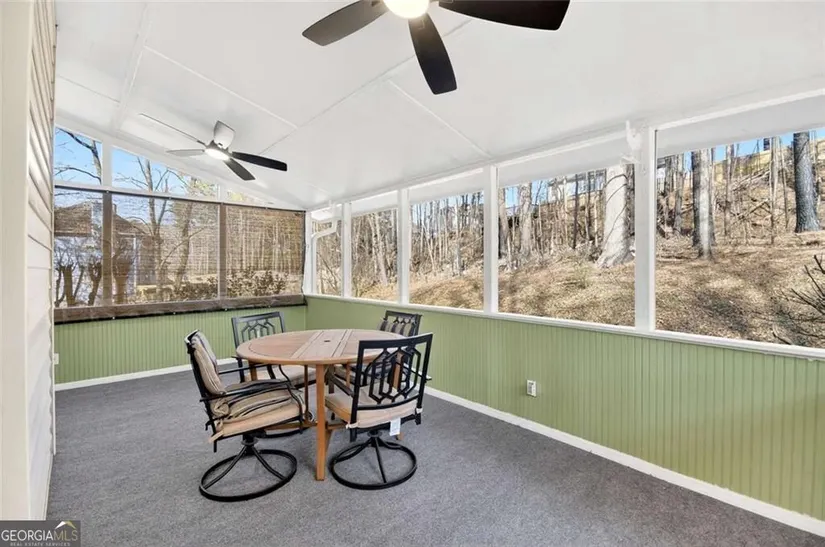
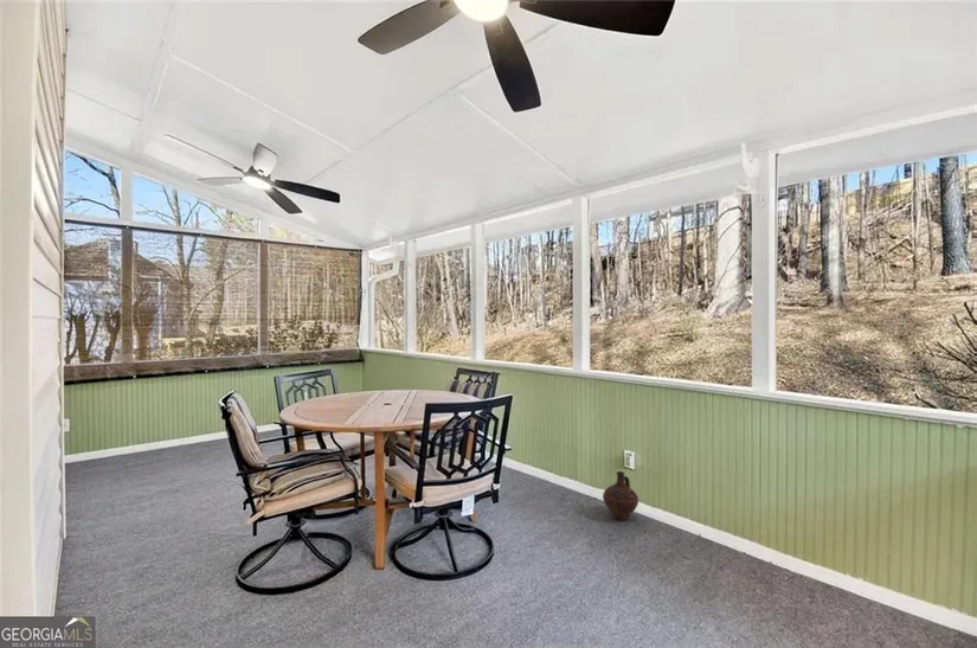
+ ceramic jug [602,470,639,521]
